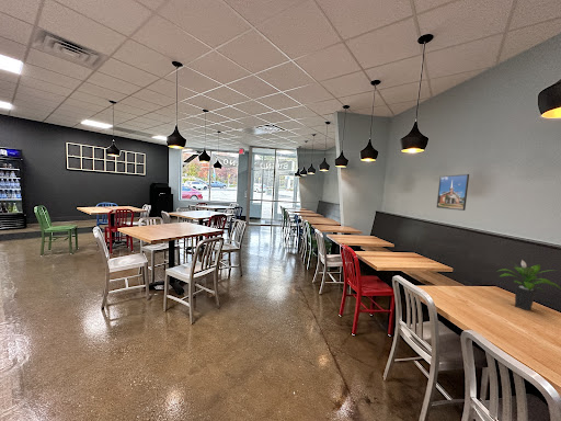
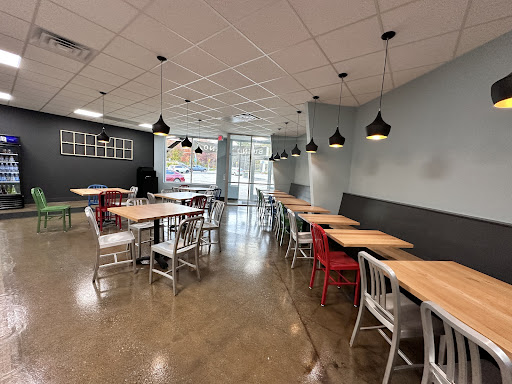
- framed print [436,173,470,212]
- potted plant [495,259,561,311]
